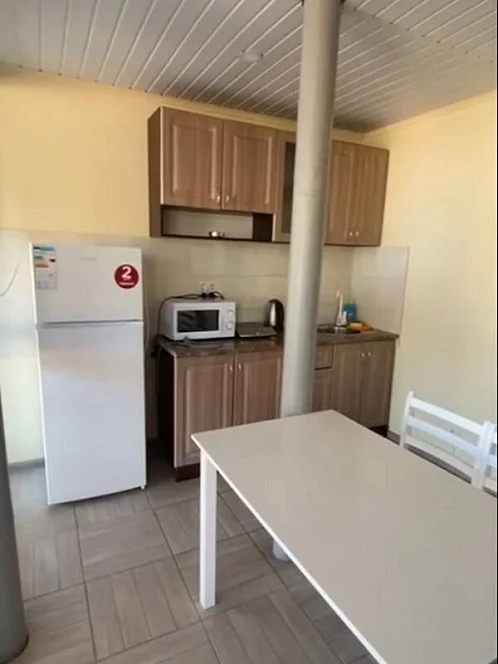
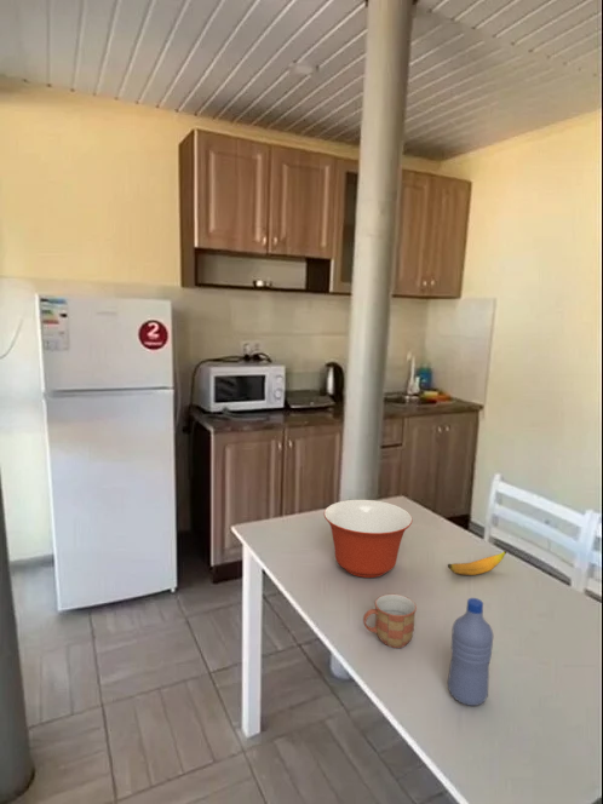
+ mixing bowl [323,499,413,579]
+ banana [447,550,507,576]
+ water bottle [447,597,494,707]
+ mug [362,593,418,649]
